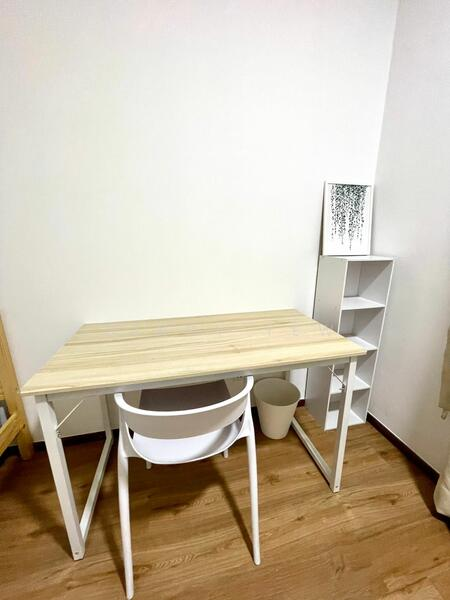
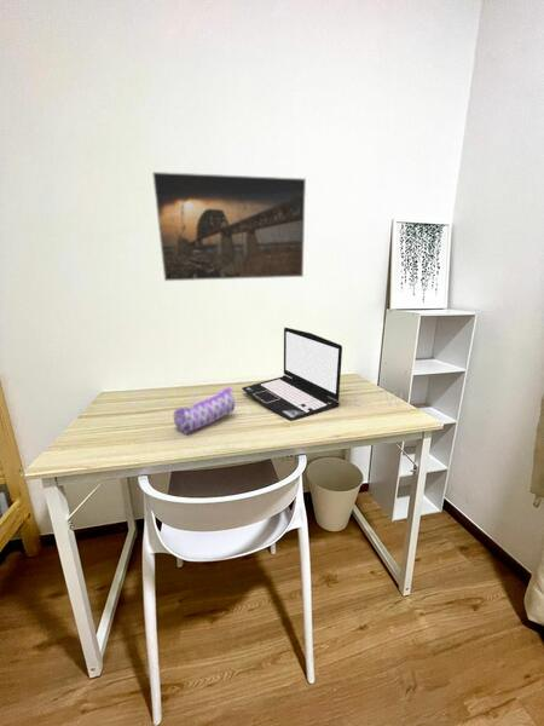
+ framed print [151,171,307,282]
+ laptop [241,327,343,422]
+ pencil case [173,386,236,436]
